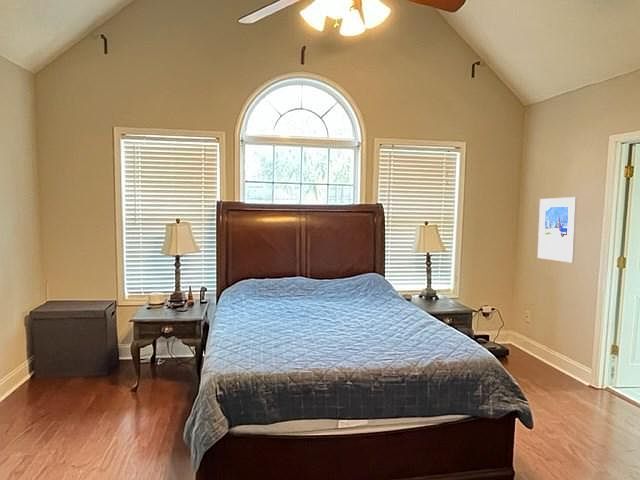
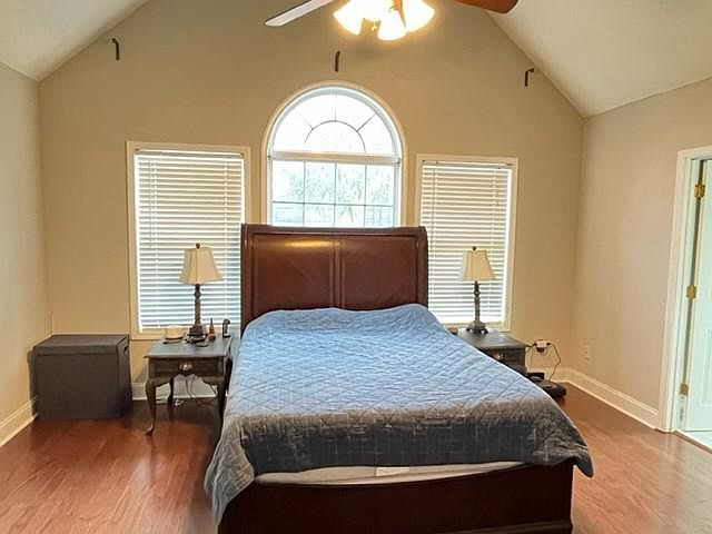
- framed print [537,196,578,264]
